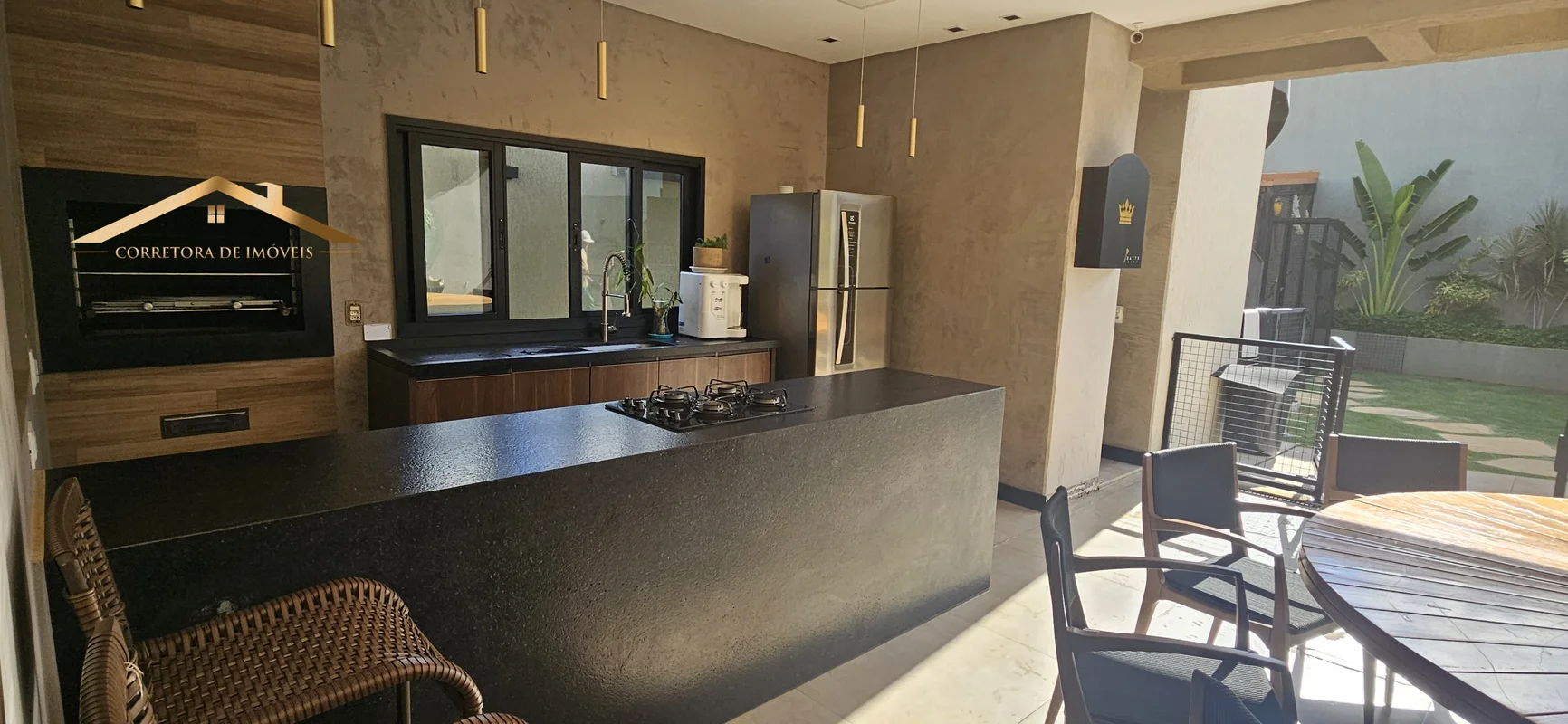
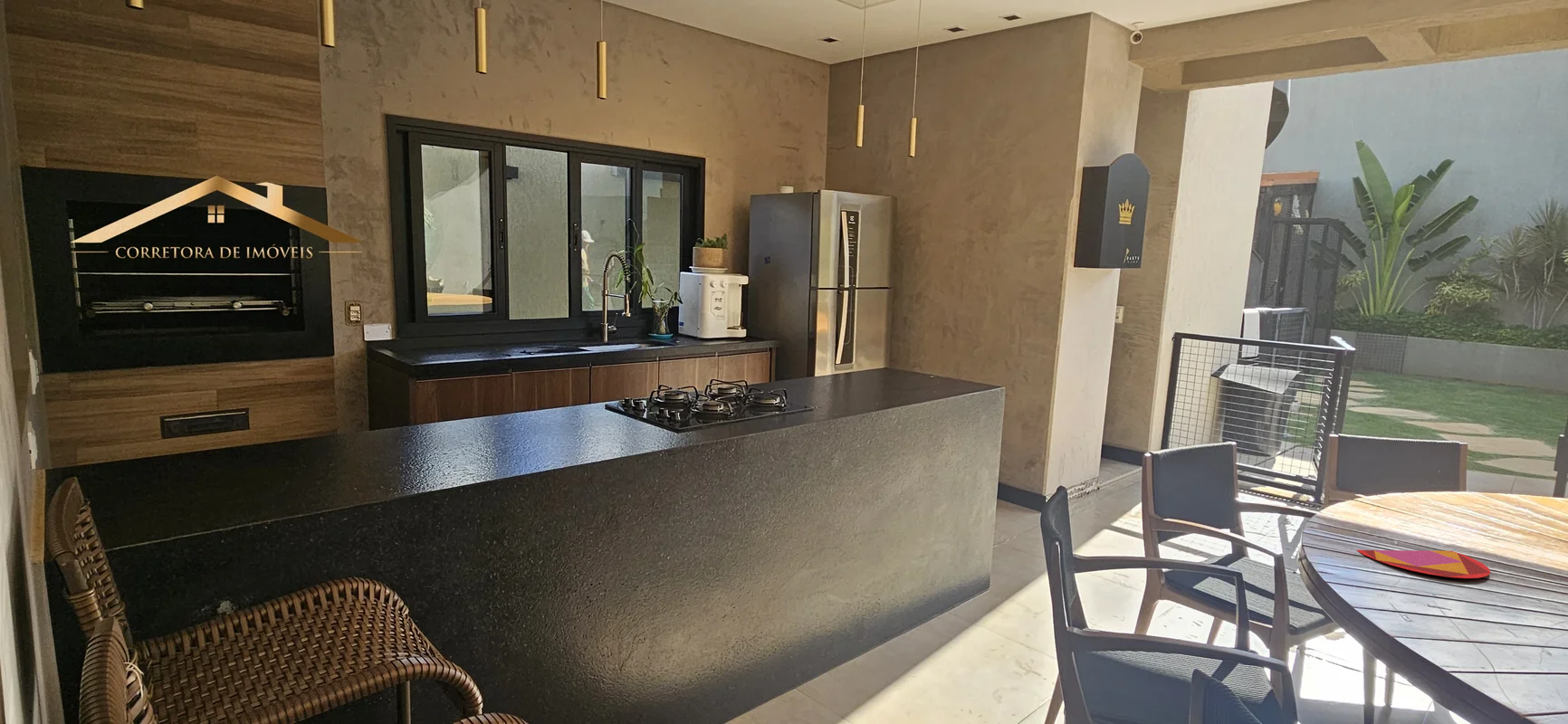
+ plate [1356,549,1492,579]
